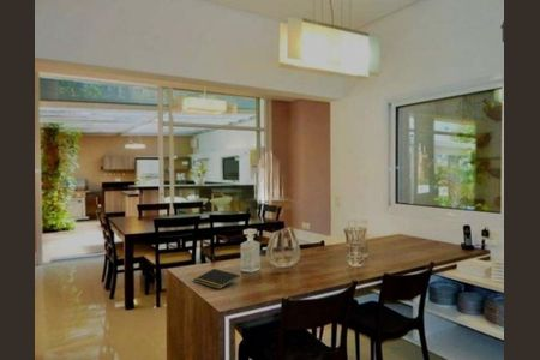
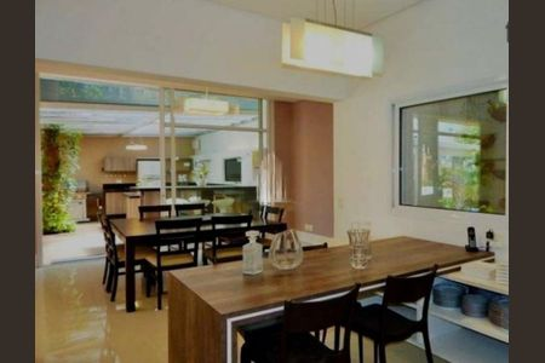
- notepad [192,268,241,290]
